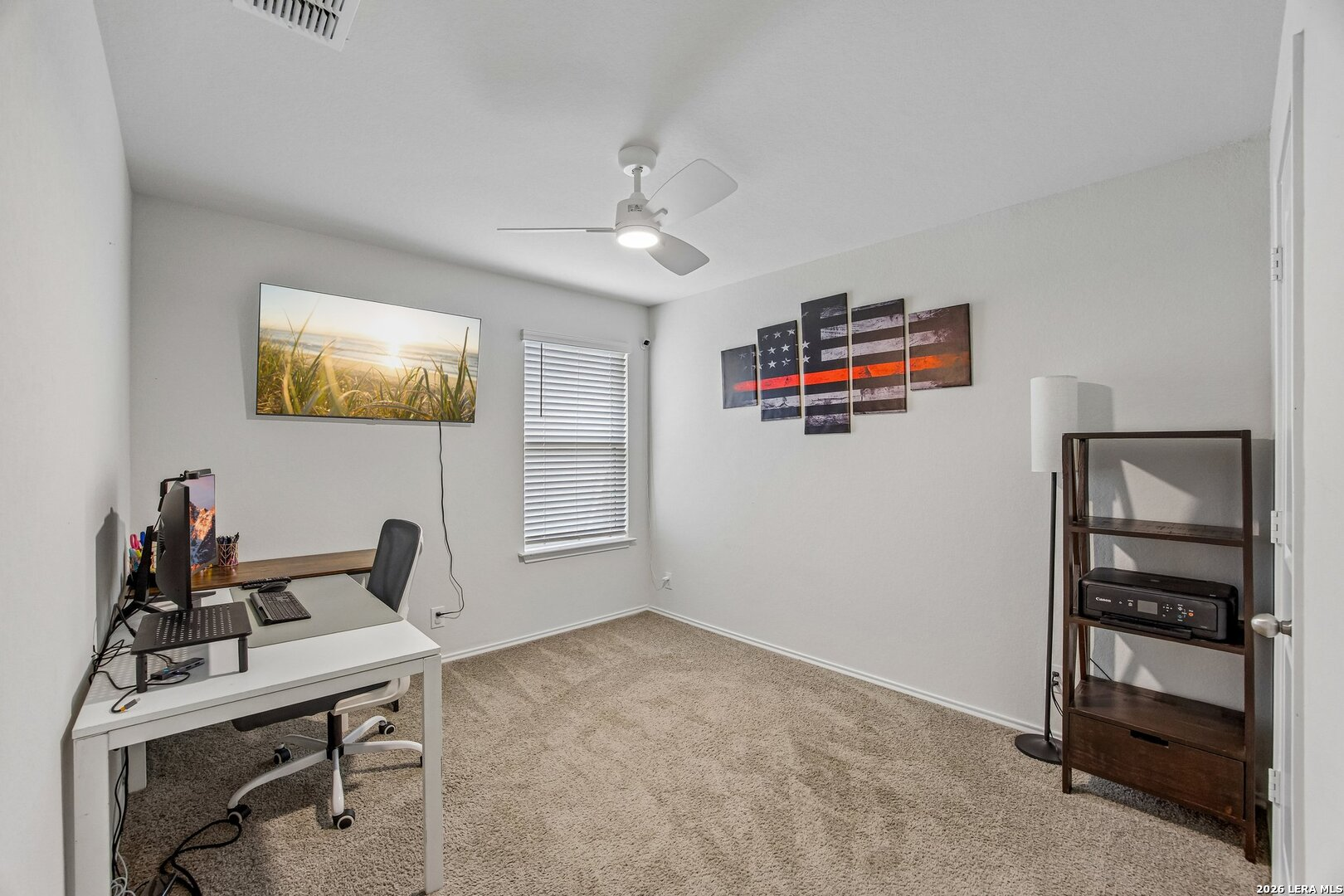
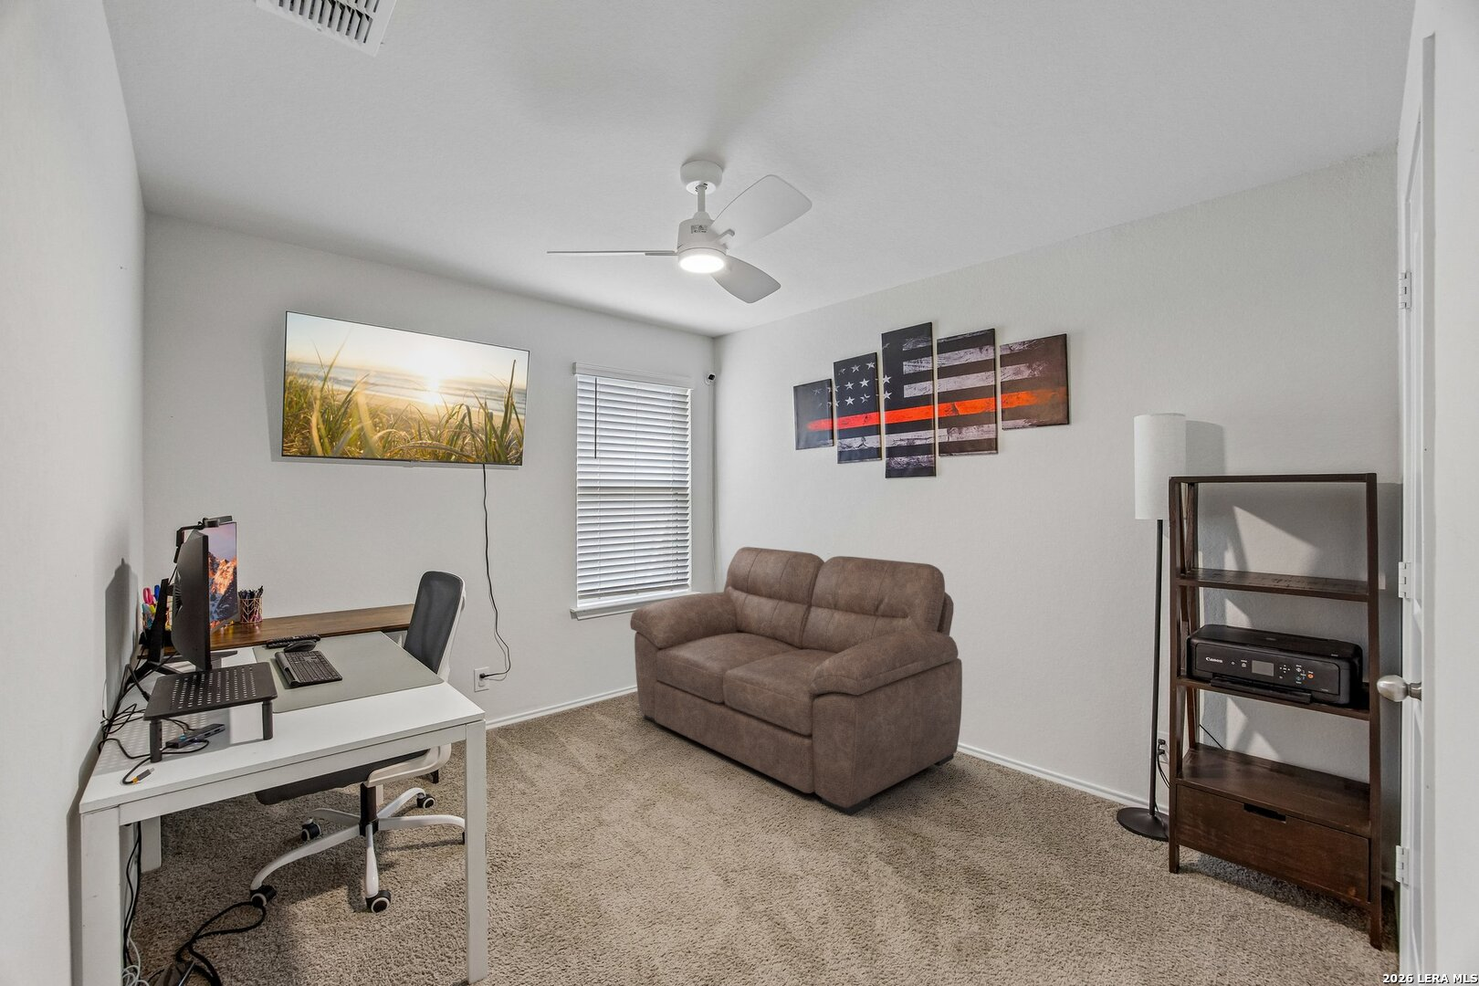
+ sofa [629,546,963,818]
